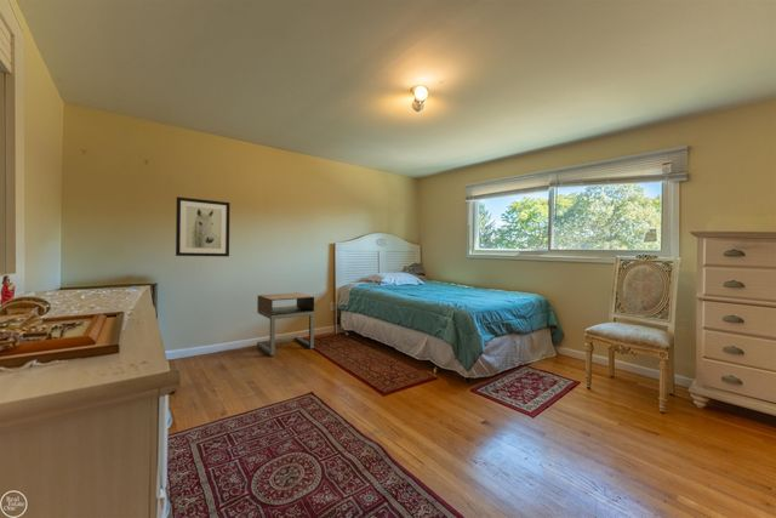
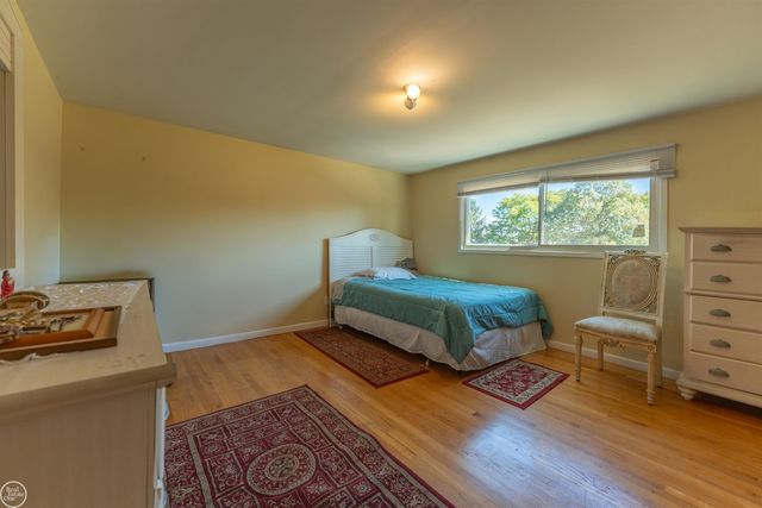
- nightstand [256,291,315,357]
- wall art [175,195,232,257]
